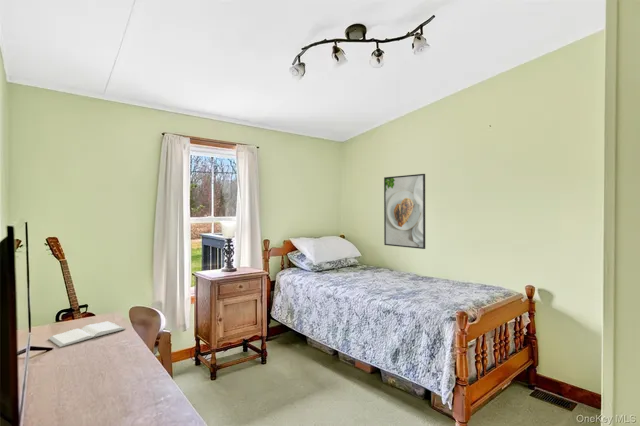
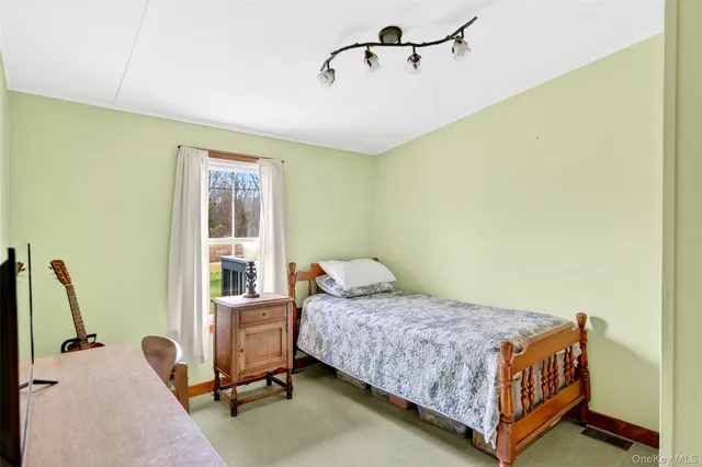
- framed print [383,173,426,250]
- book [48,321,126,348]
